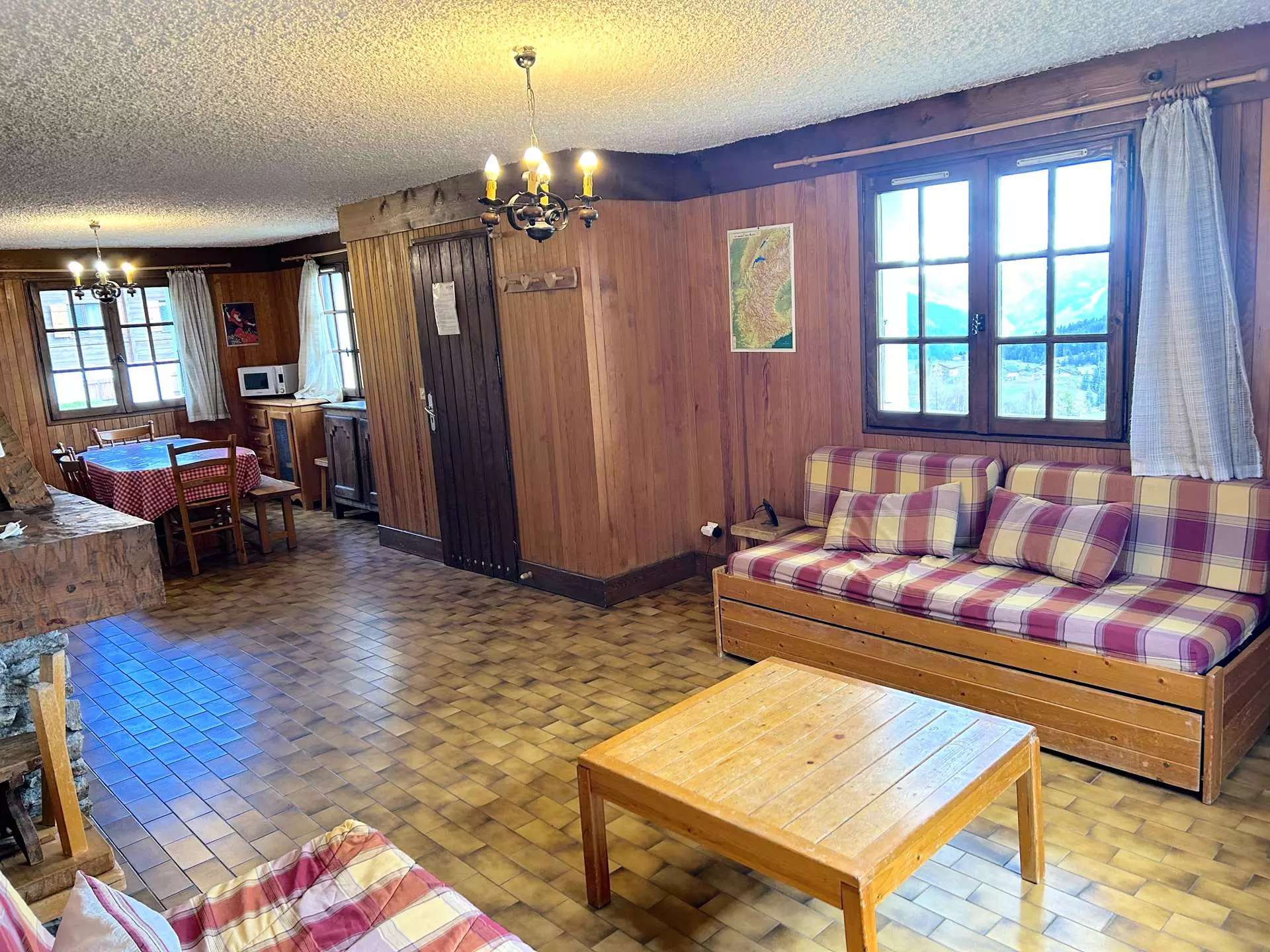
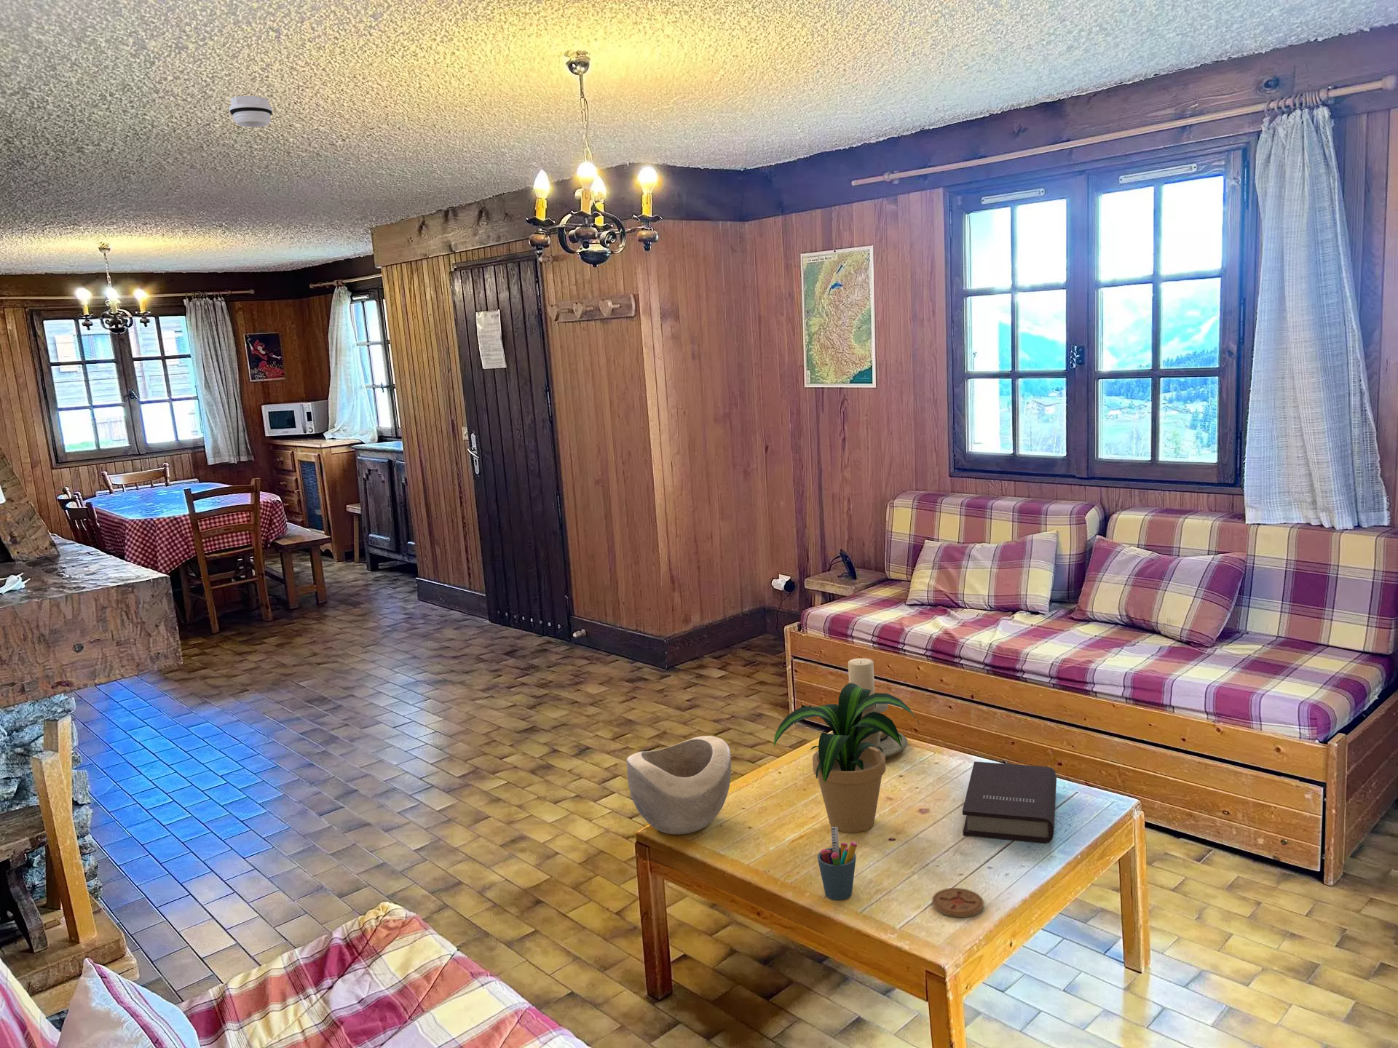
+ potted plant [773,683,920,833]
+ smoke detector [228,96,273,128]
+ decorative bowl [625,735,732,836]
+ candle holder [829,657,908,758]
+ book [962,761,1057,844]
+ pen holder [816,827,858,900]
+ coaster [931,887,984,918]
